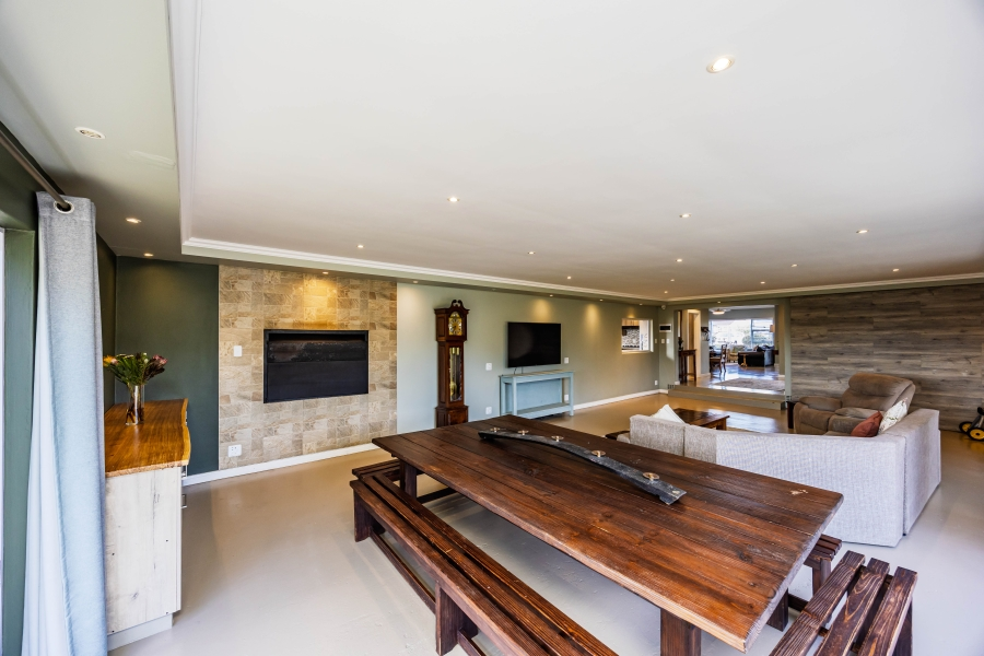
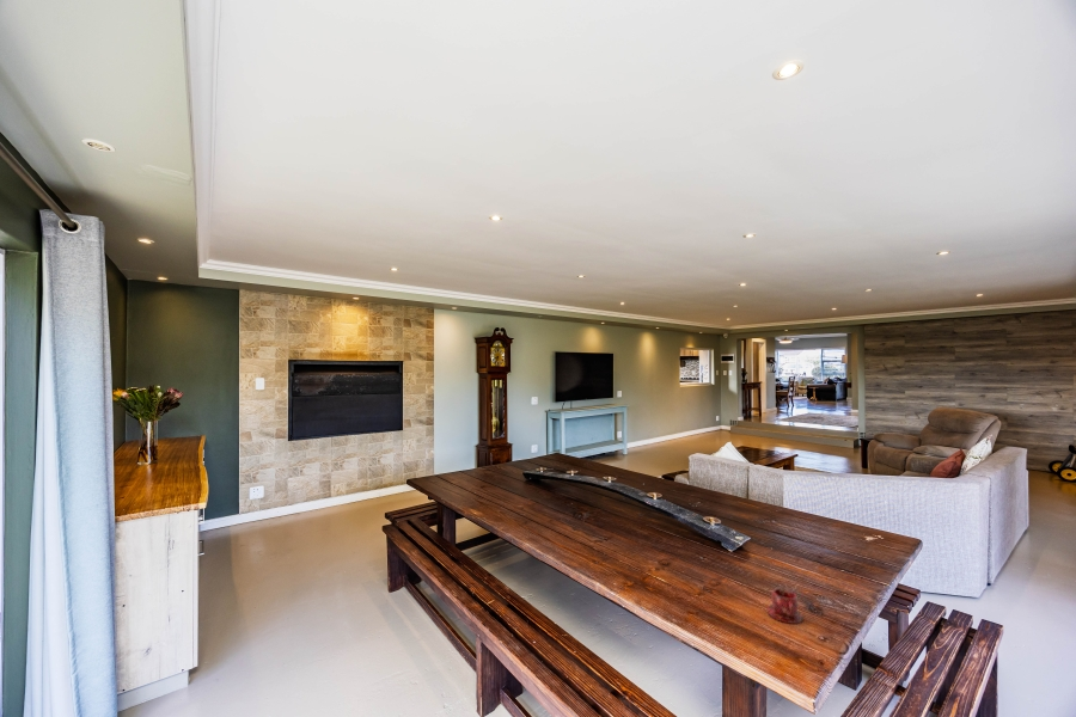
+ teacup [765,587,803,625]
